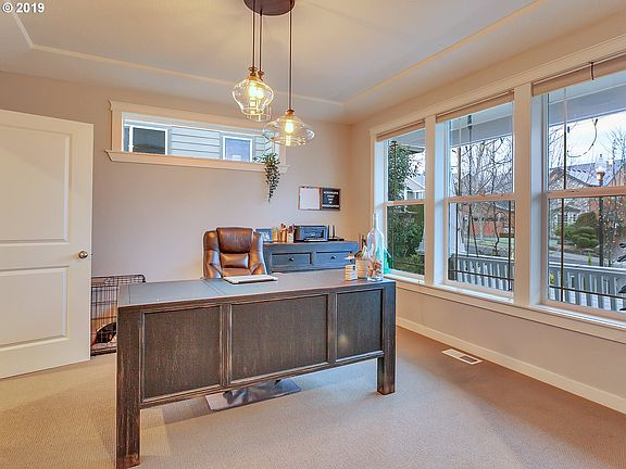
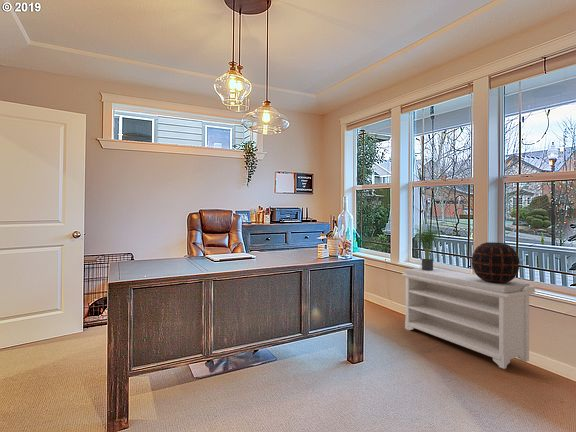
+ bench [401,267,536,370]
+ potted plant [414,220,445,271]
+ decorative vase [471,241,521,283]
